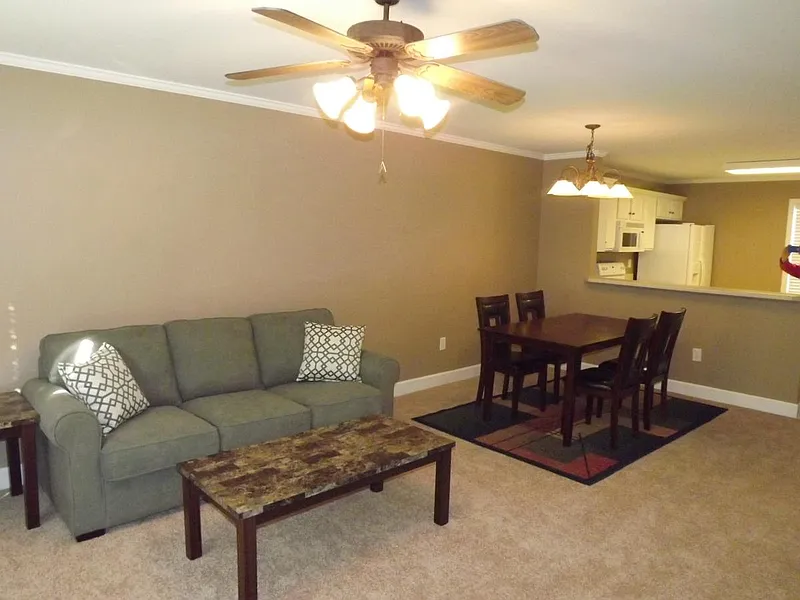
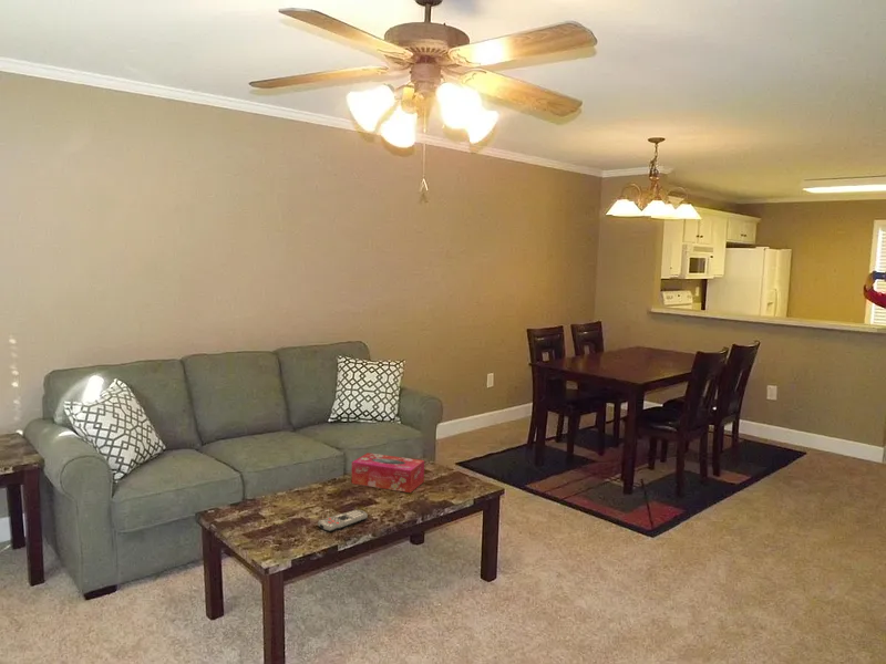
+ remote control [317,509,369,532]
+ tissue box [351,452,425,494]
